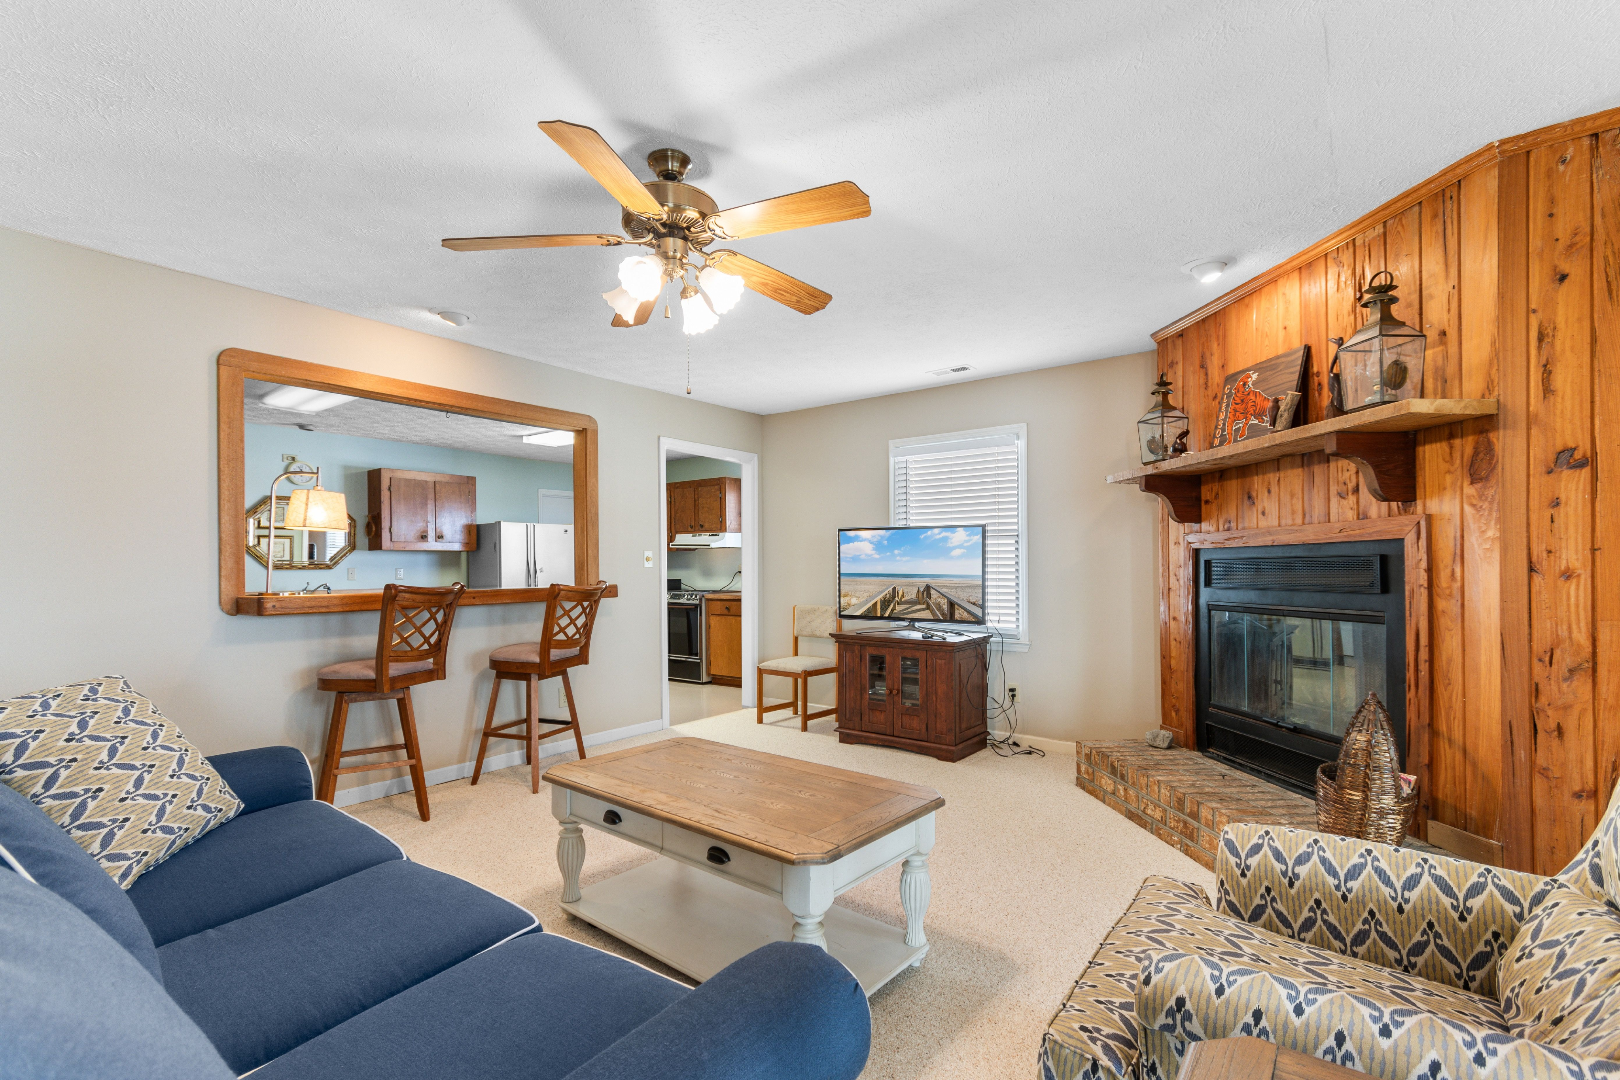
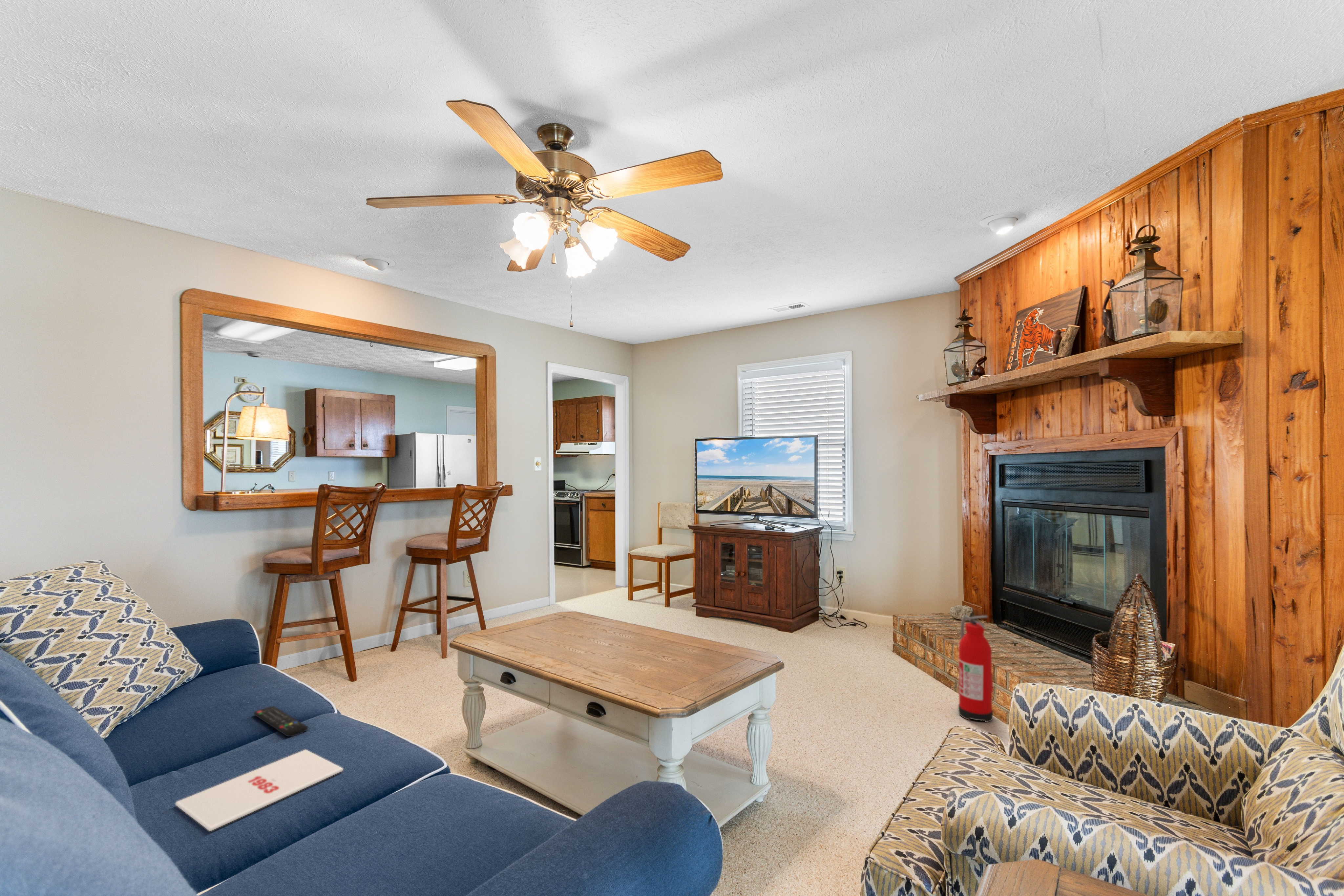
+ fire extinguisher [958,615,993,723]
+ remote control [253,706,308,737]
+ magazine [175,749,344,832]
